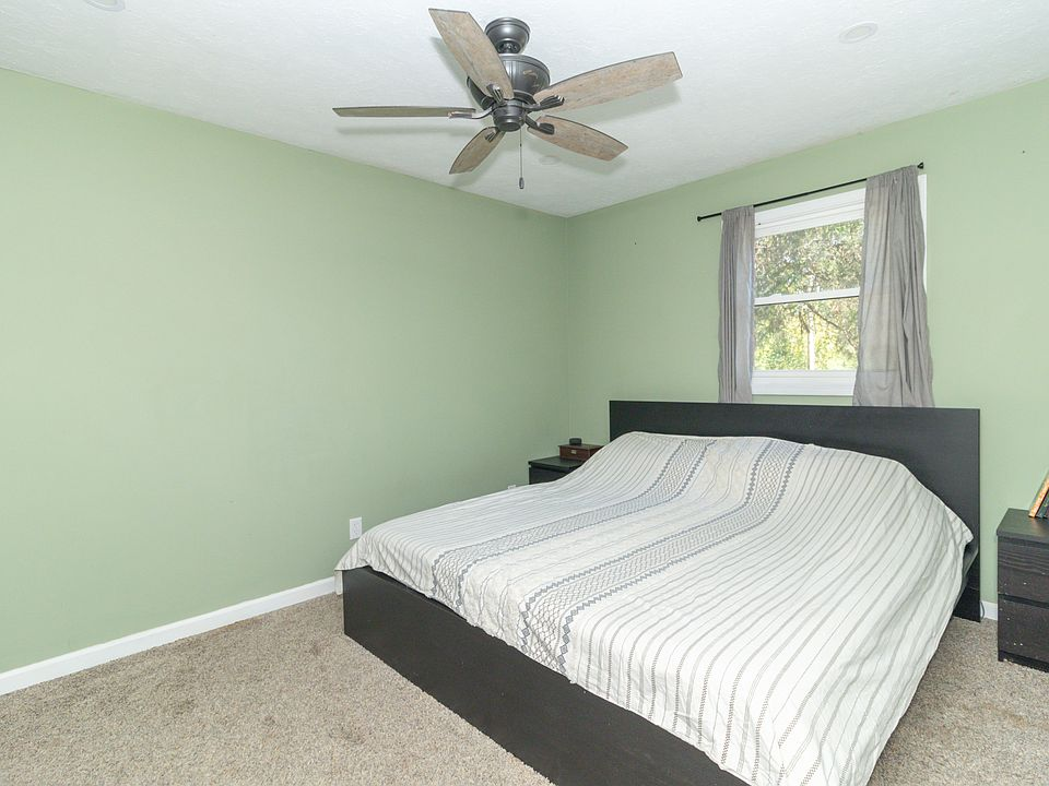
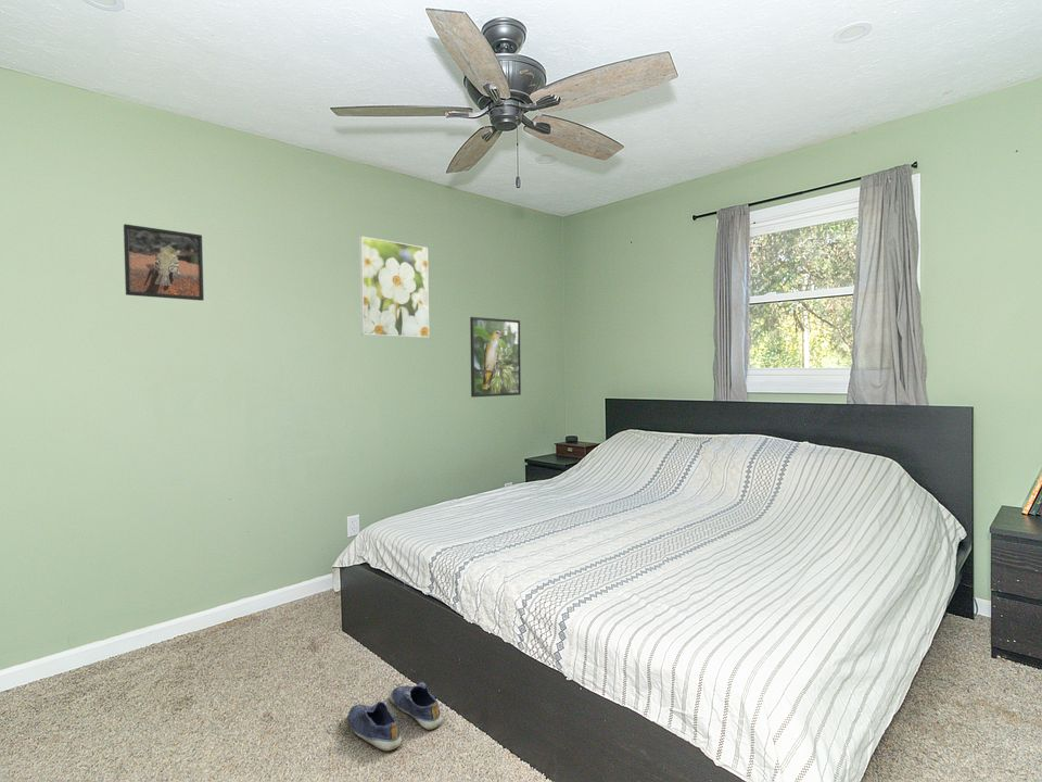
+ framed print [358,236,430,339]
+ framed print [123,223,205,302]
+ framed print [469,316,522,399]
+ shoe [346,681,443,752]
